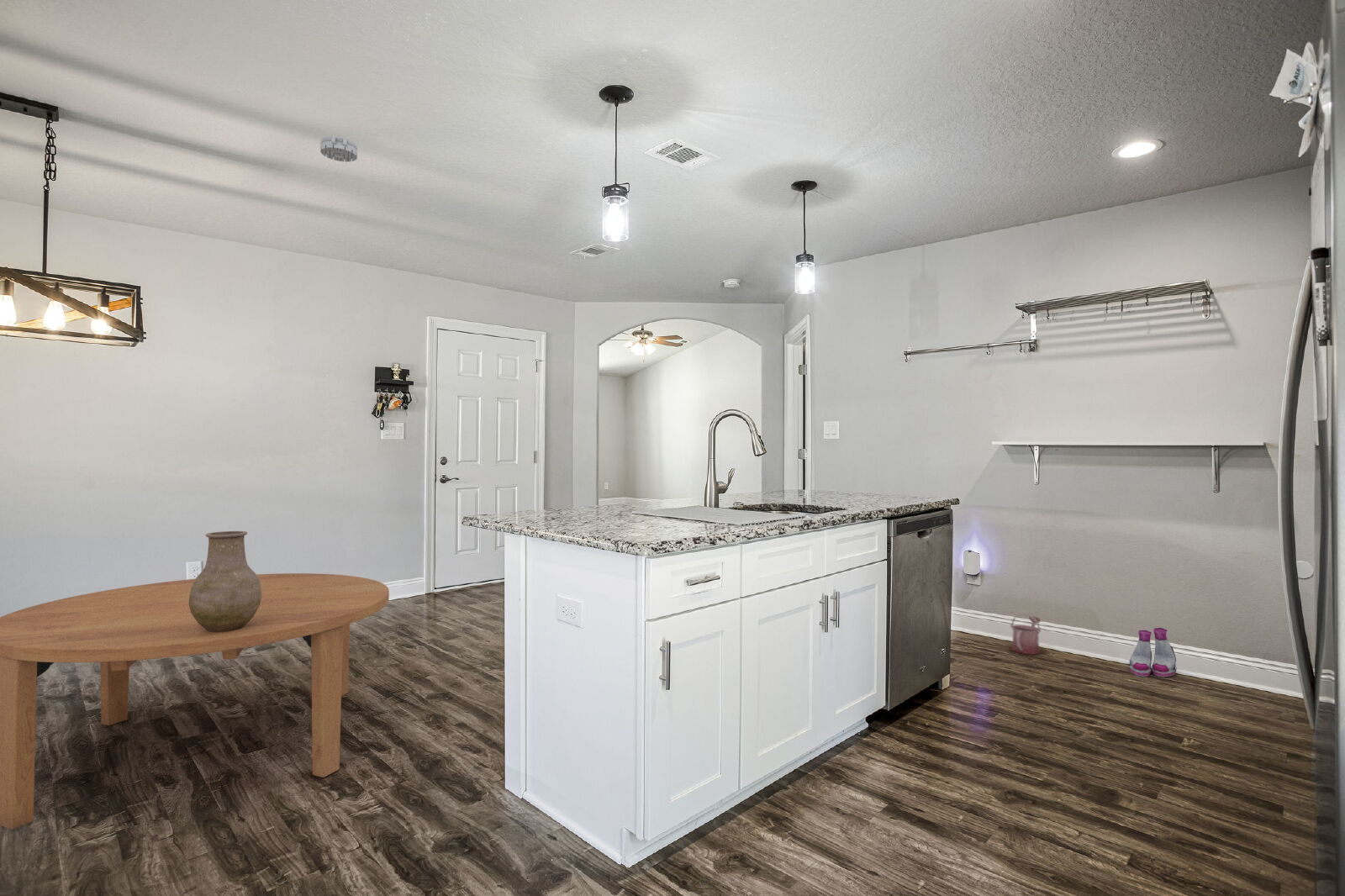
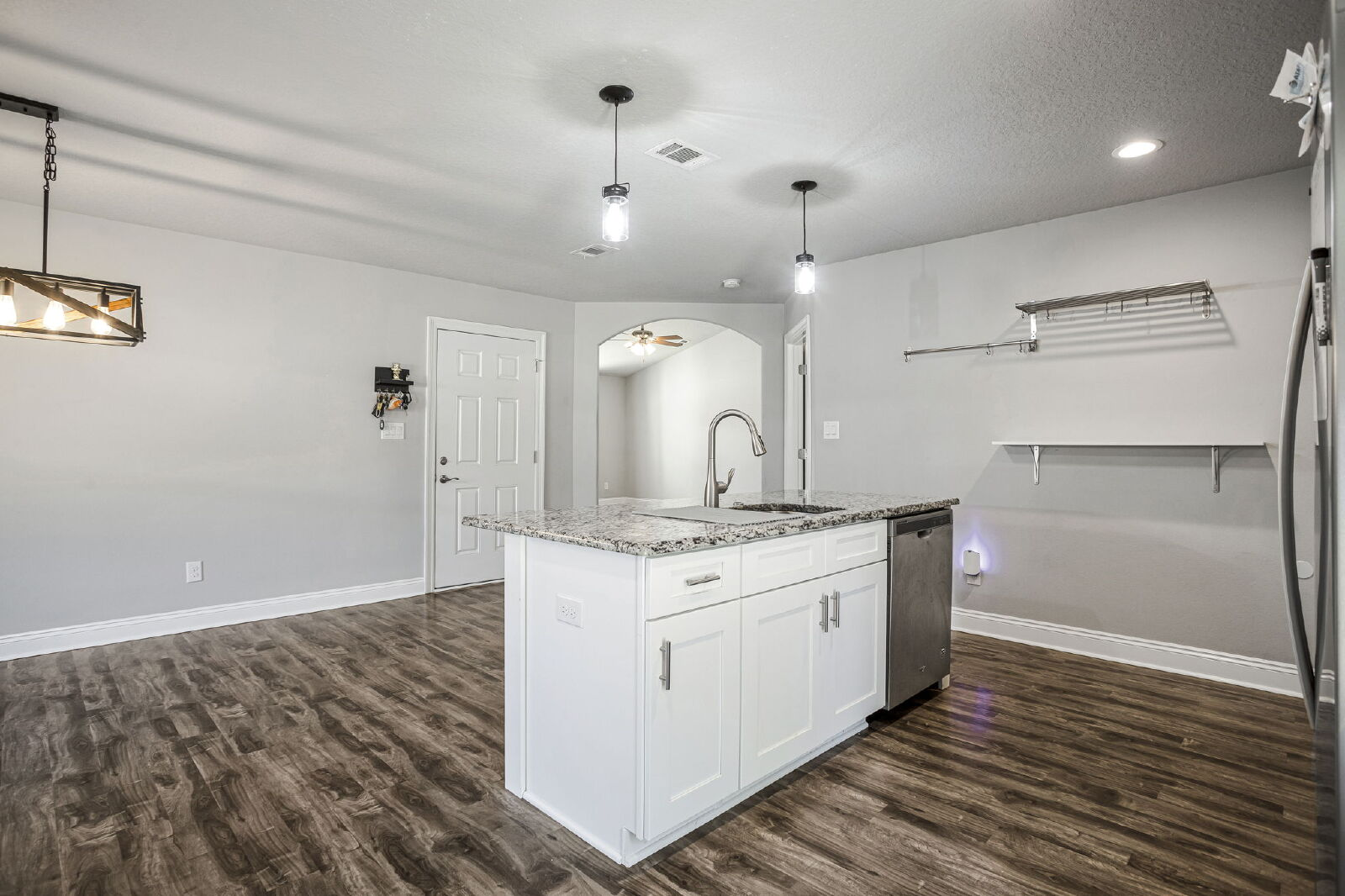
- vase [188,530,261,632]
- watering can [1010,613,1042,656]
- dining table [0,572,390,830]
- boots [1128,627,1178,677]
- smoke detector [319,134,358,163]
